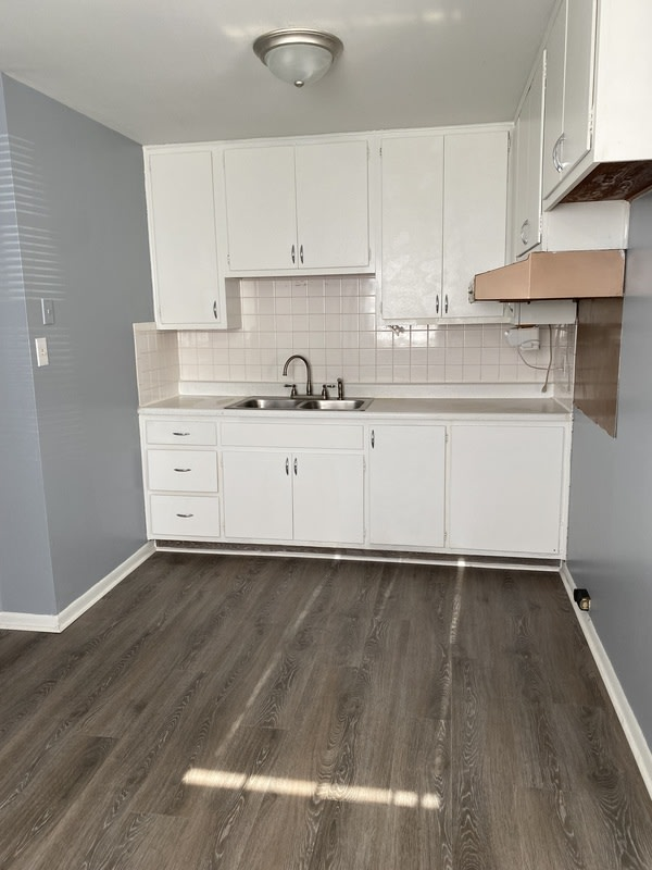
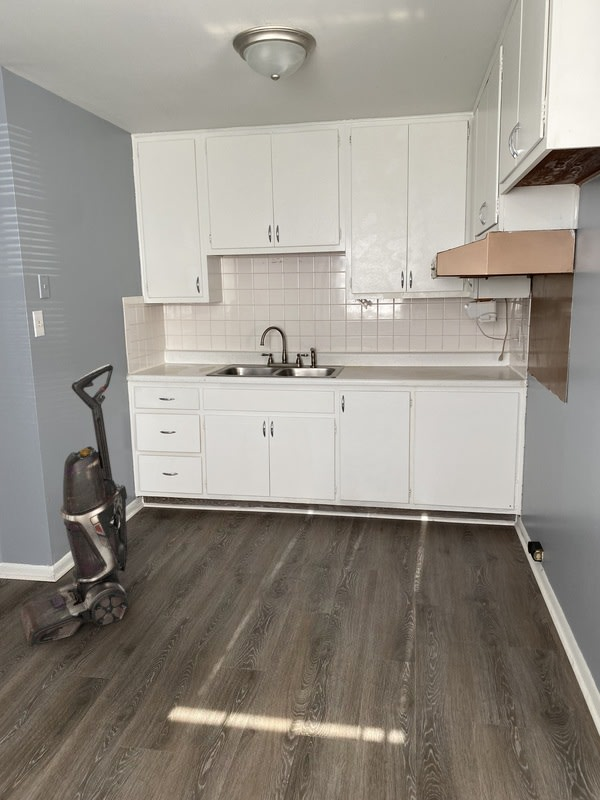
+ vacuum cleaner [19,363,129,647]
